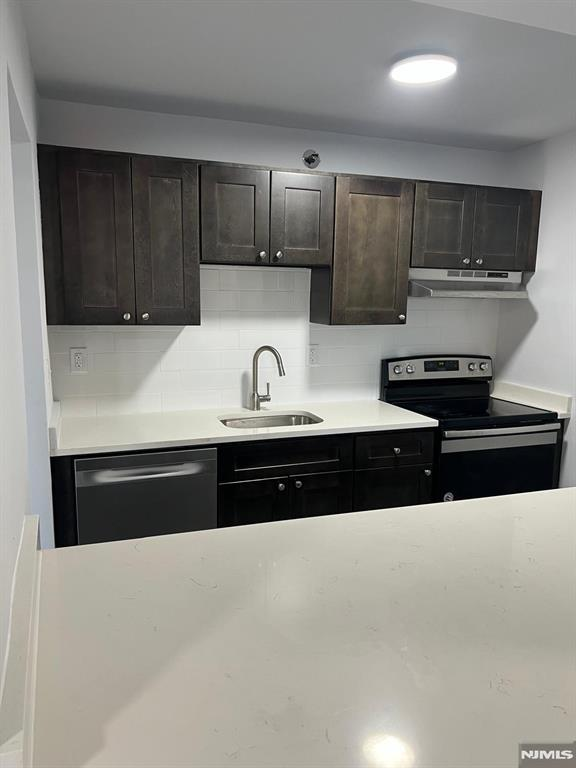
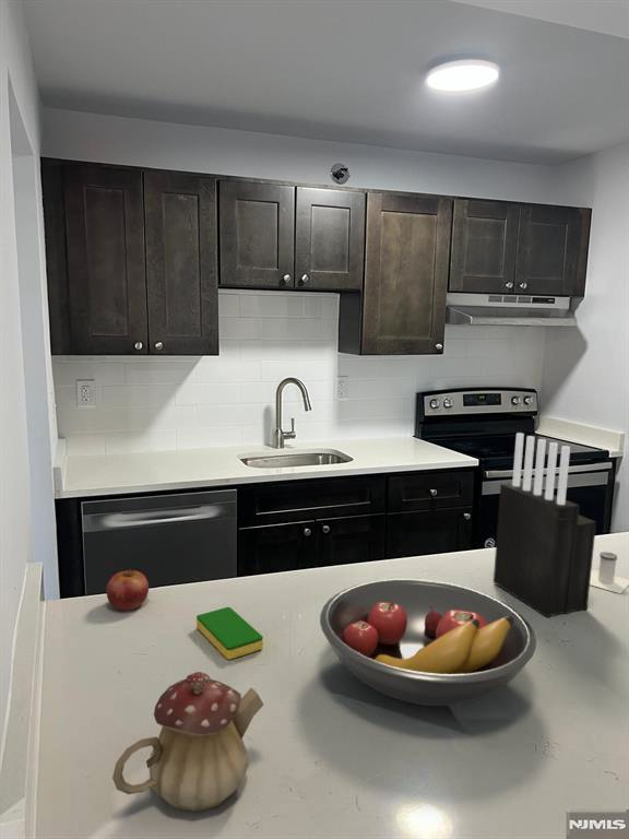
+ knife block [492,432,597,618]
+ apple [106,567,150,611]
+ dish sponge [195,606,264,661]
+ teapot [111,671,264,813]
+ salt shaker [590,551,629,594]
+ fruit bowl [319,578,537,707]
